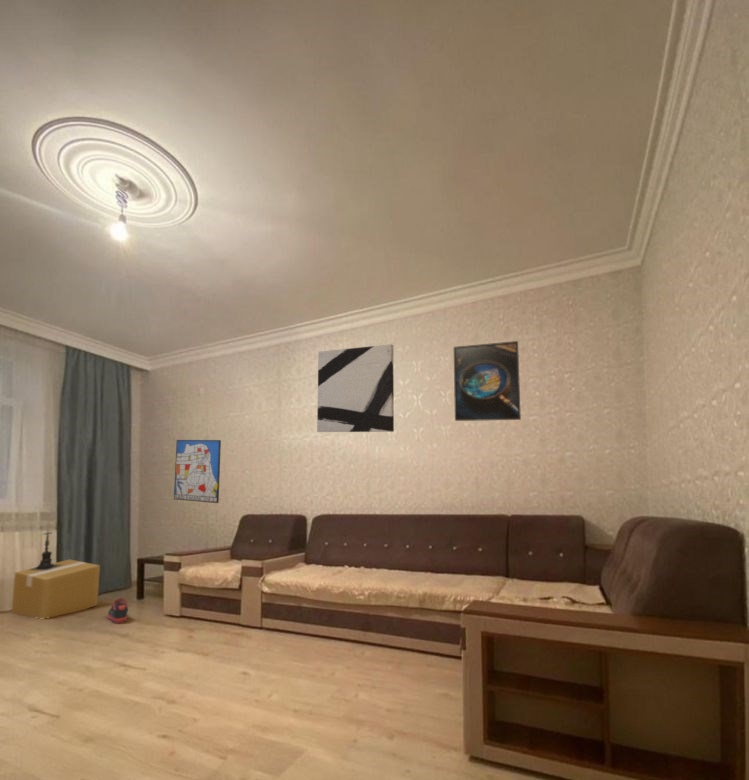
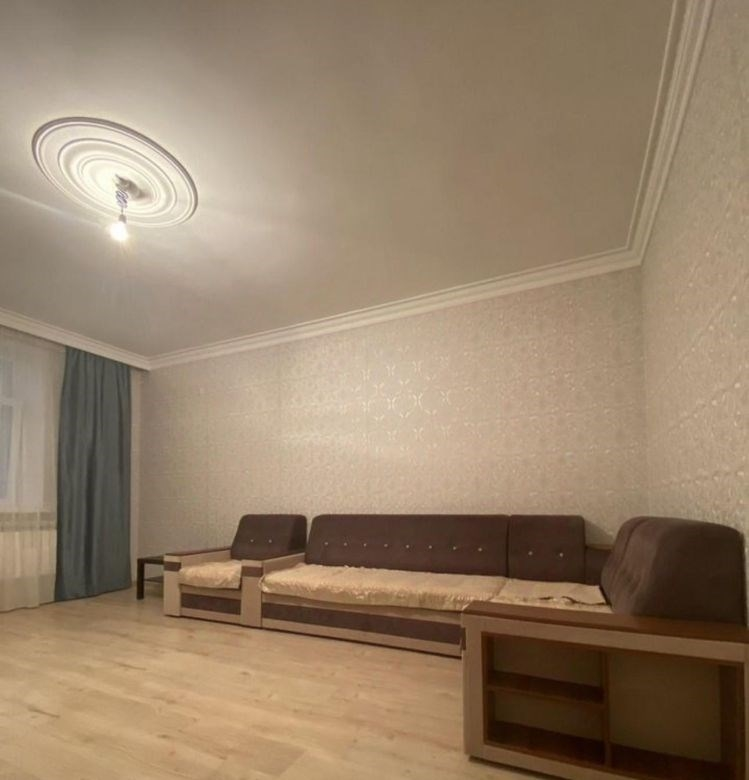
- cardboard box [11,559,101,619]
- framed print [453,340,522,422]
- wall art [173,439,222,504]
- wall art [316,343,395,433]
- shoe [107,597,129,625]
- candle holder [29,530,61,570]
